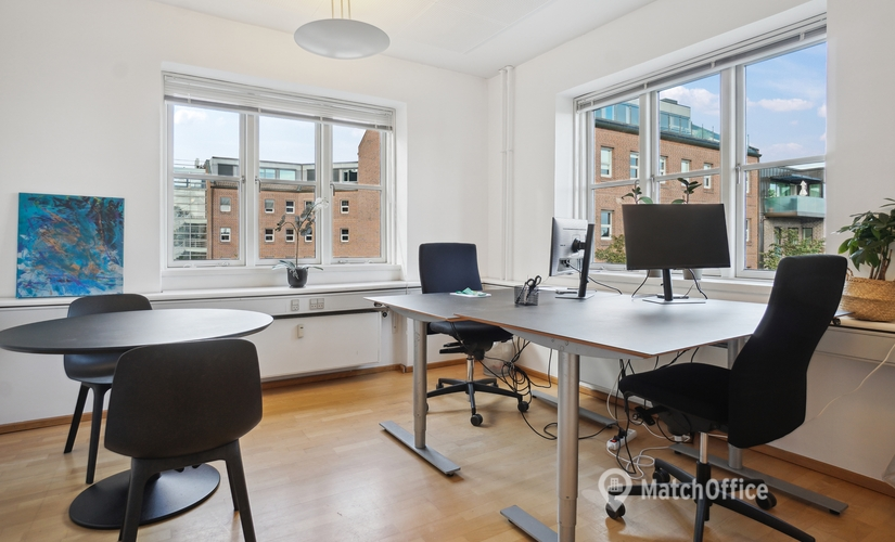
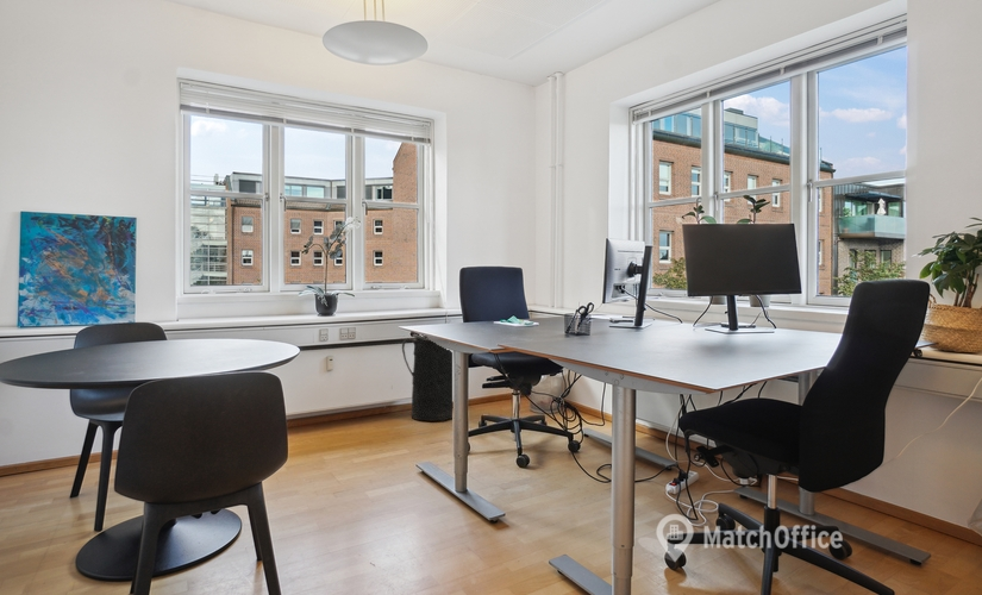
+ trash can [401,334,454,422]
